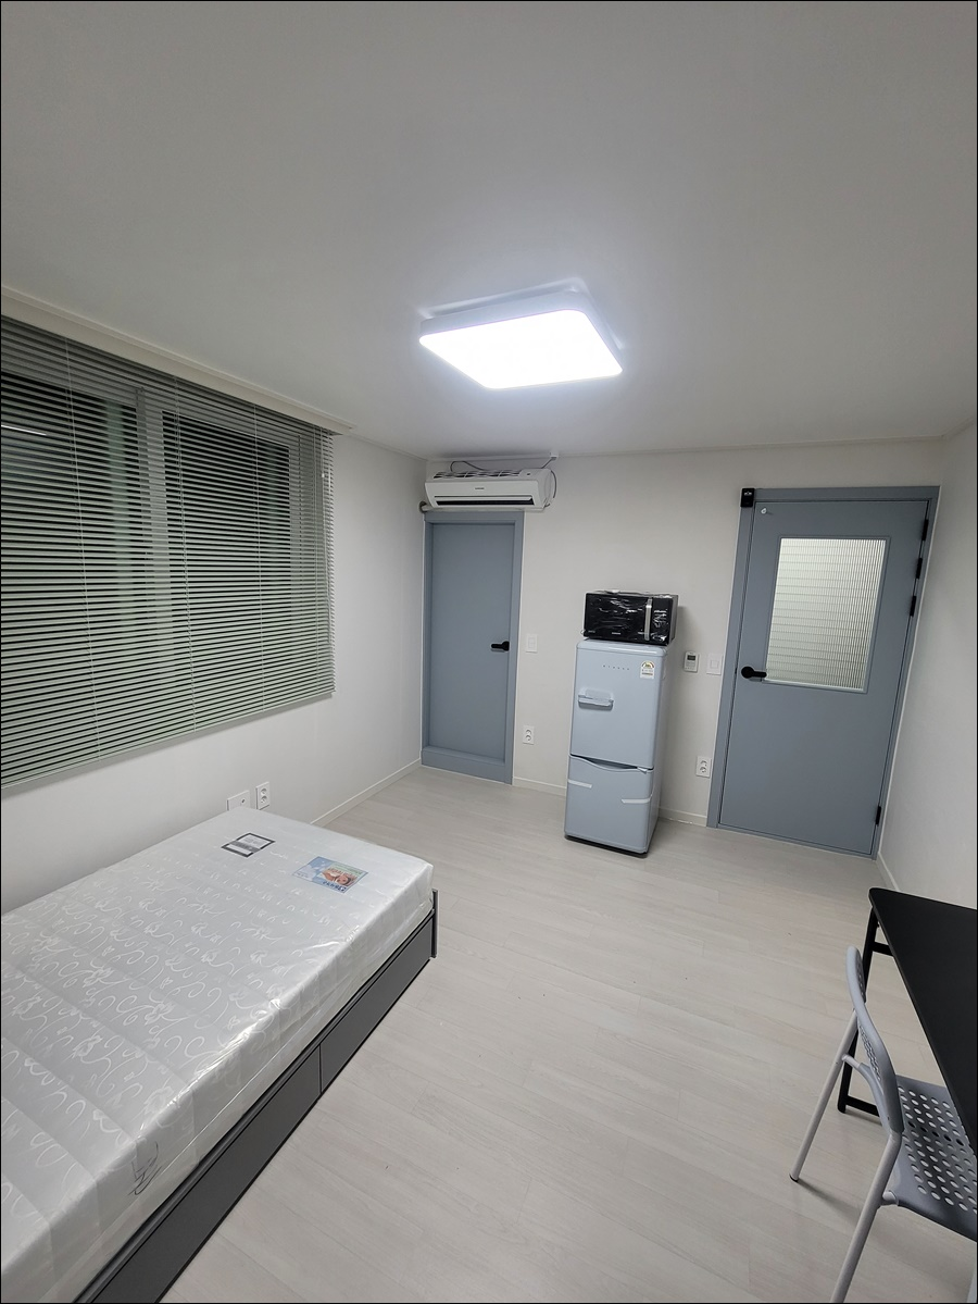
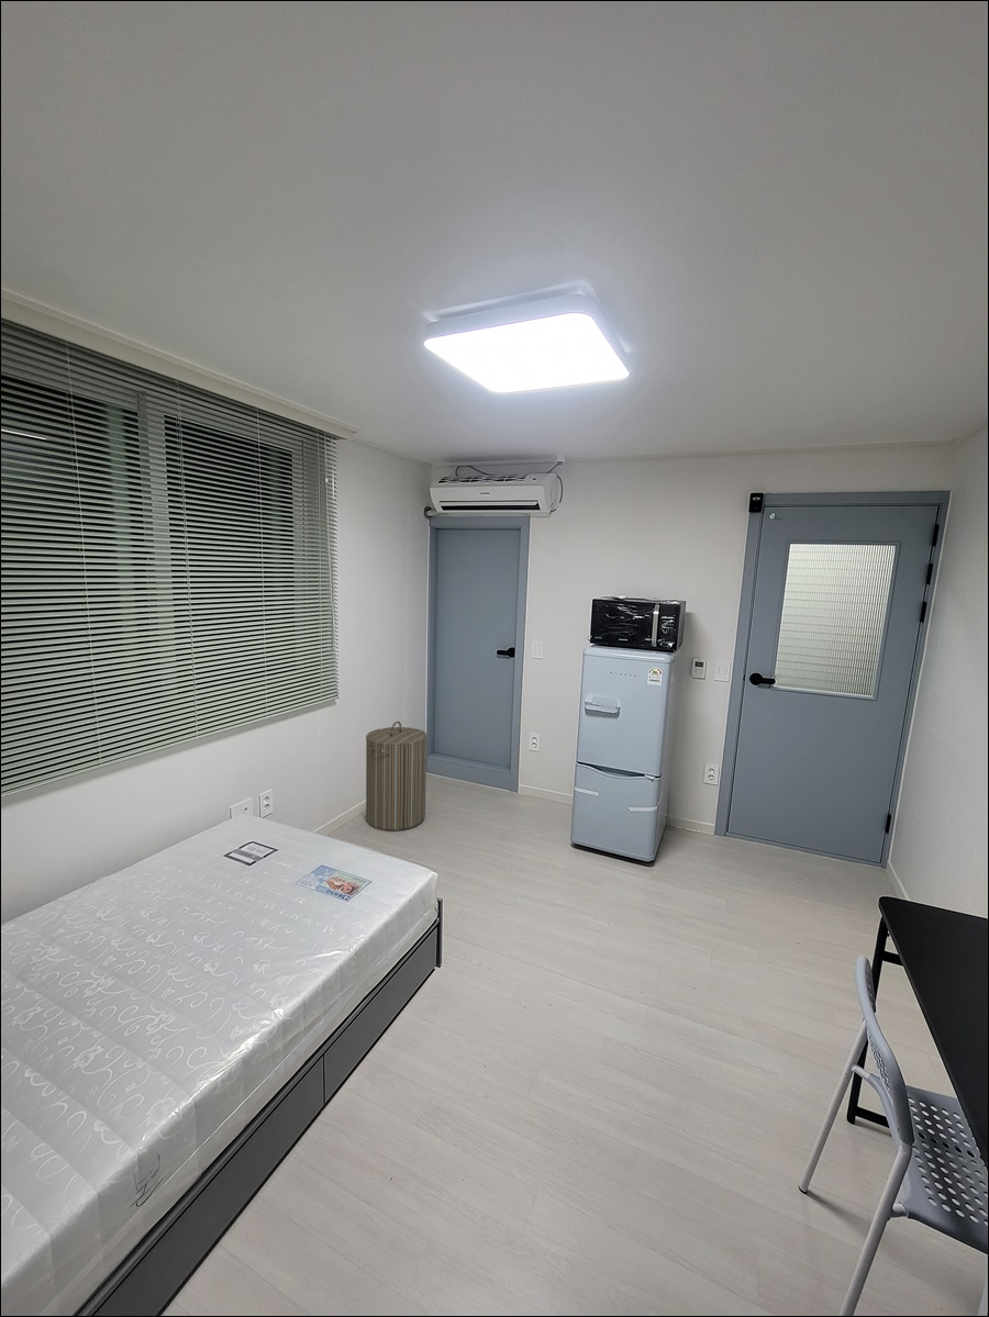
+ laundry hamper [365,721,429,832]
